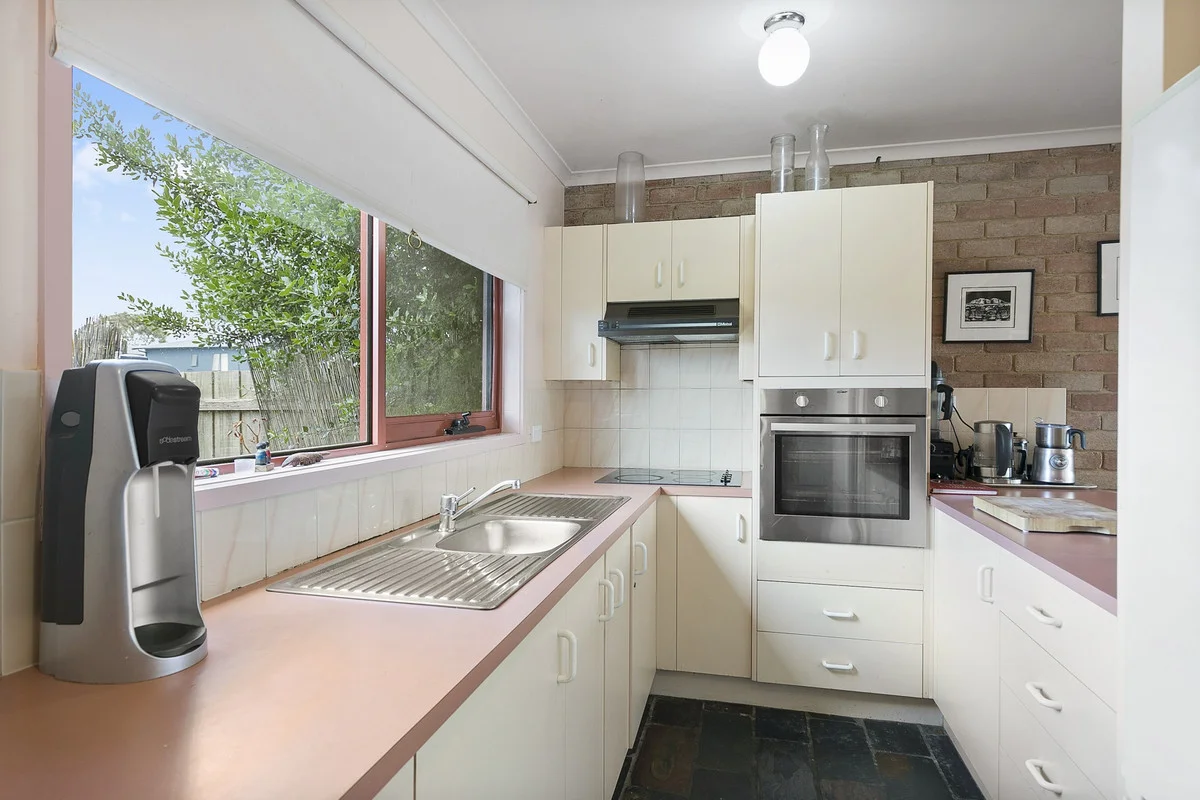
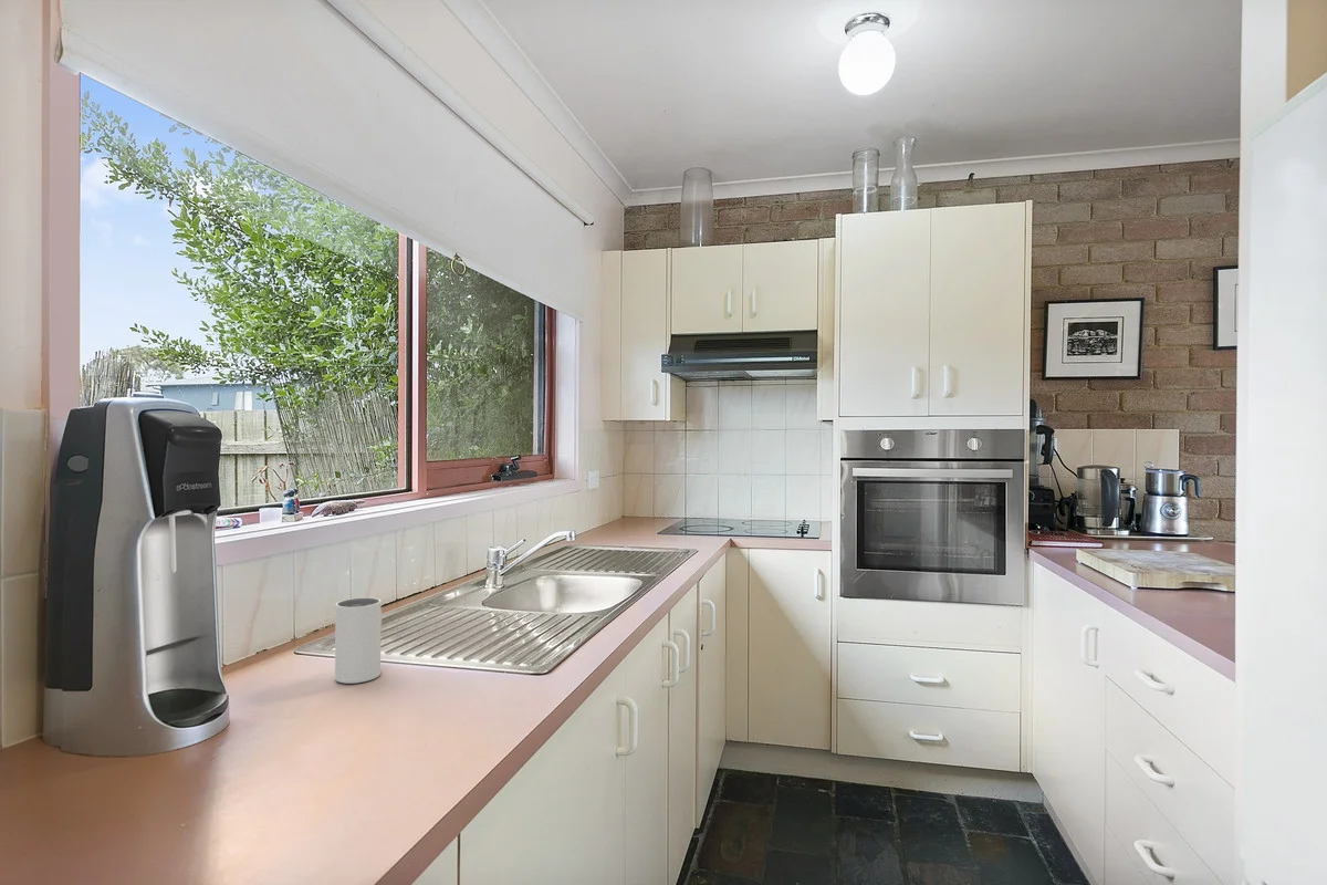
+ mug [334,596,383,685]
